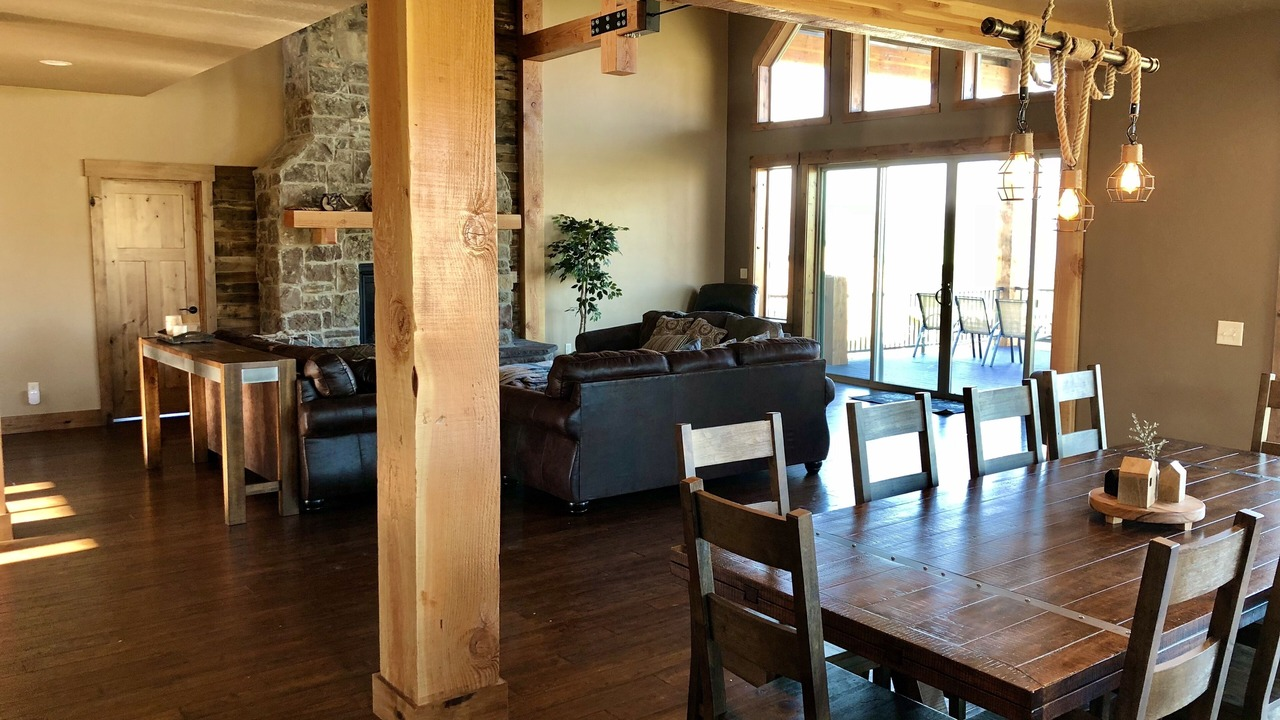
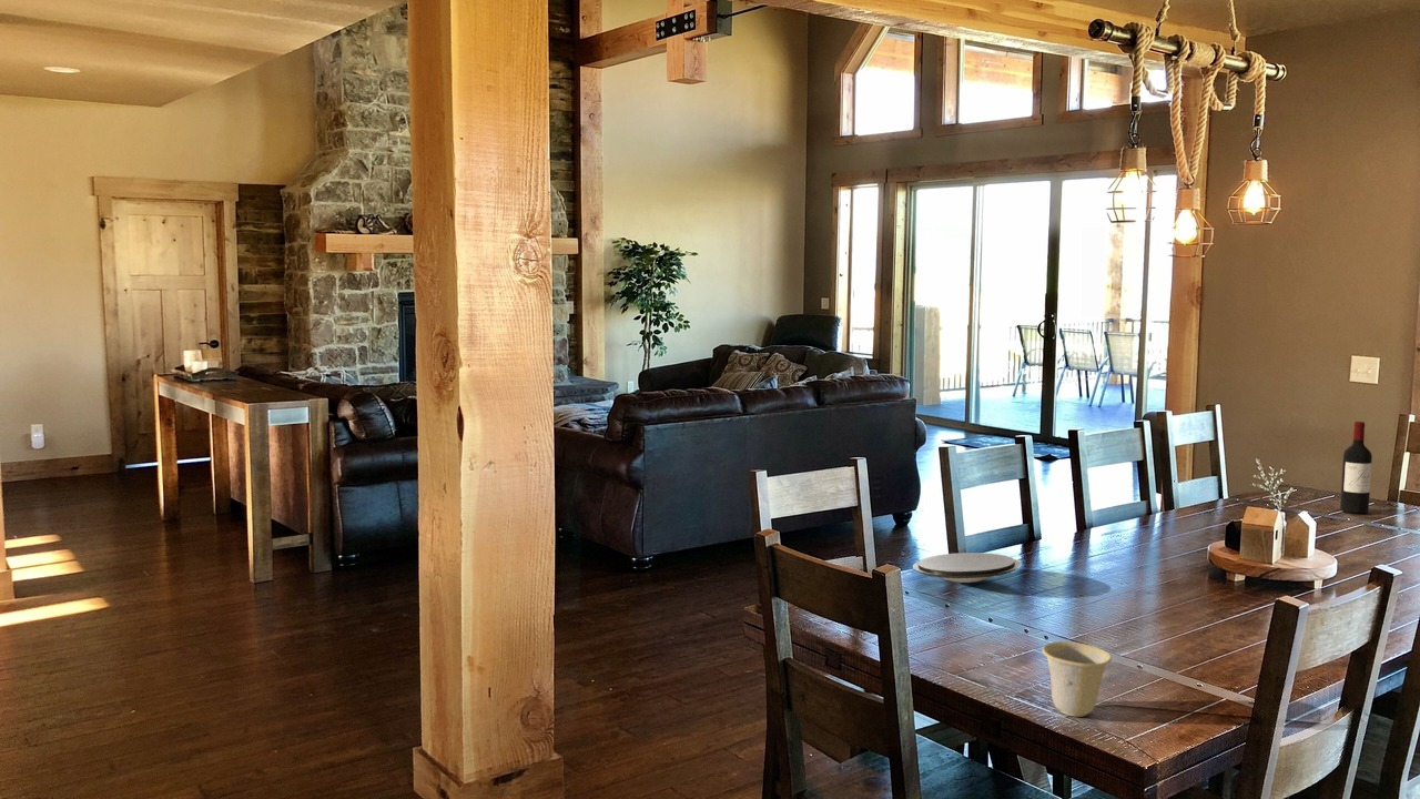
+ wine bottle [1339,421,1373,515]
+ plate [912,552,1022,584]
+ cup [1041,640,1113,718]
